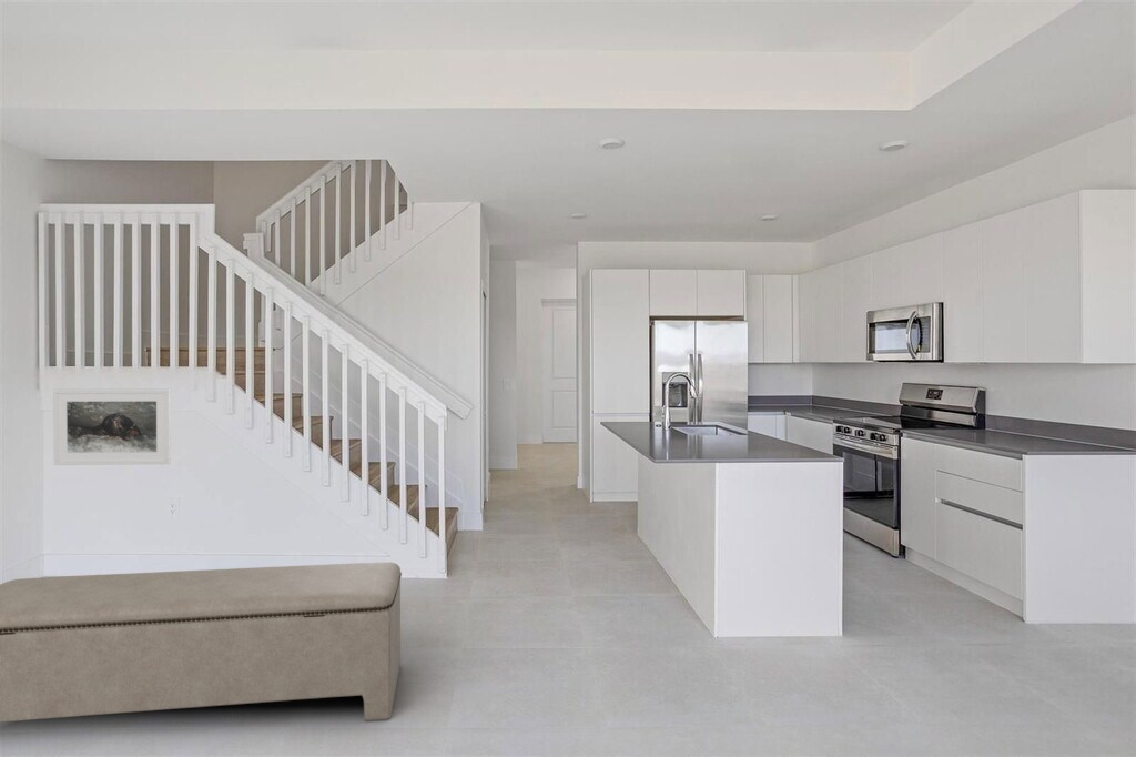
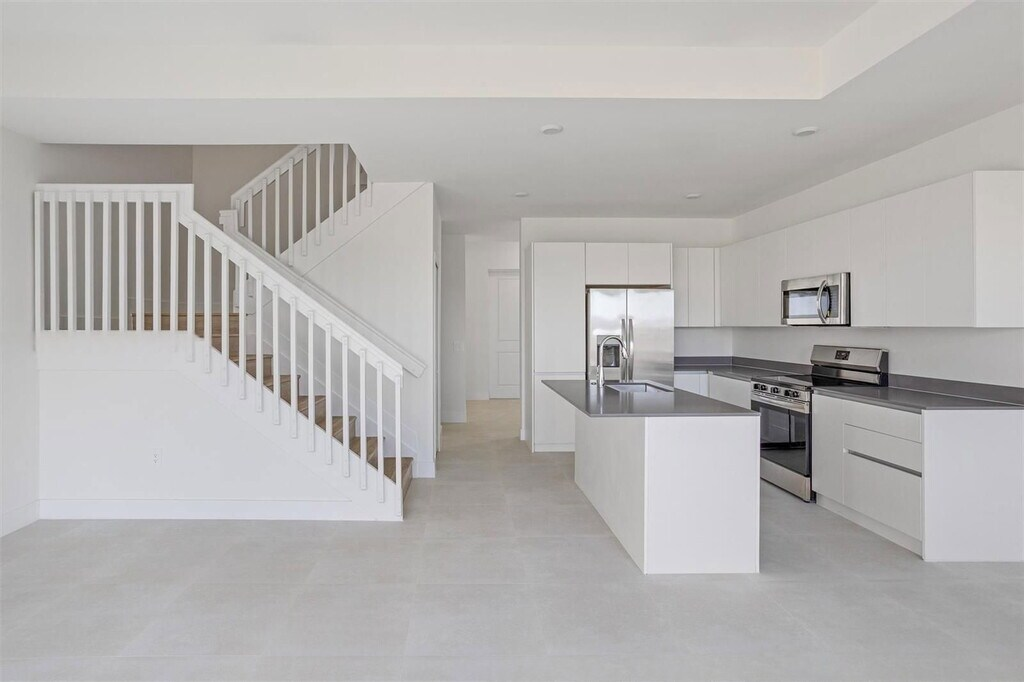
- bench [0,562,403,724]
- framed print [52,387,172,466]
